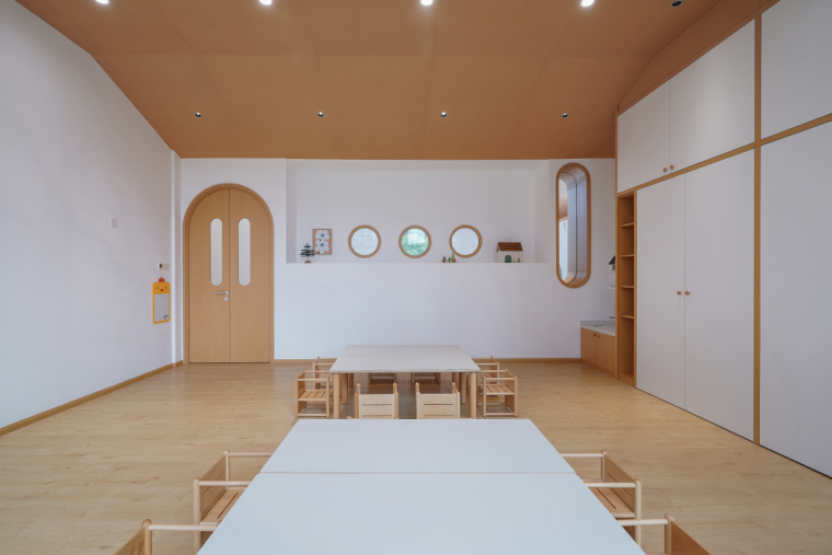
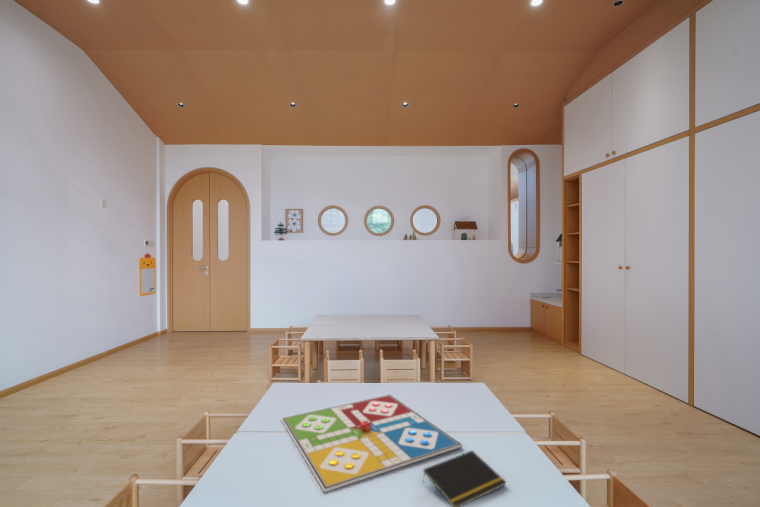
+ gameboard [280,394,464,493]
+ notepad [421,449,507,507]
